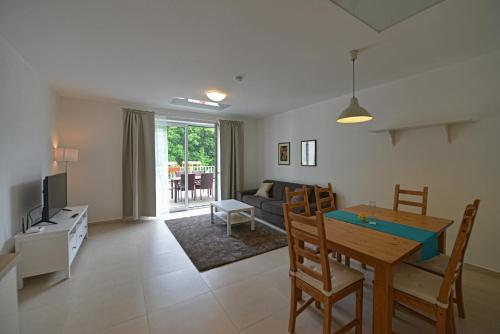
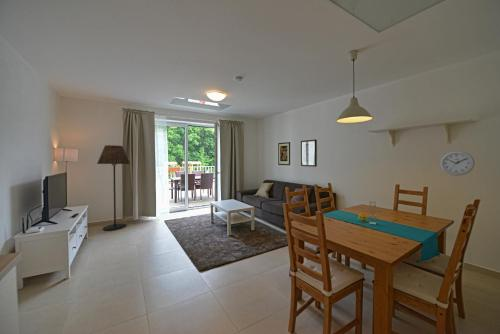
+ wall clock [439,150,476,177]
+ floor lamp [96,144,131,231]
